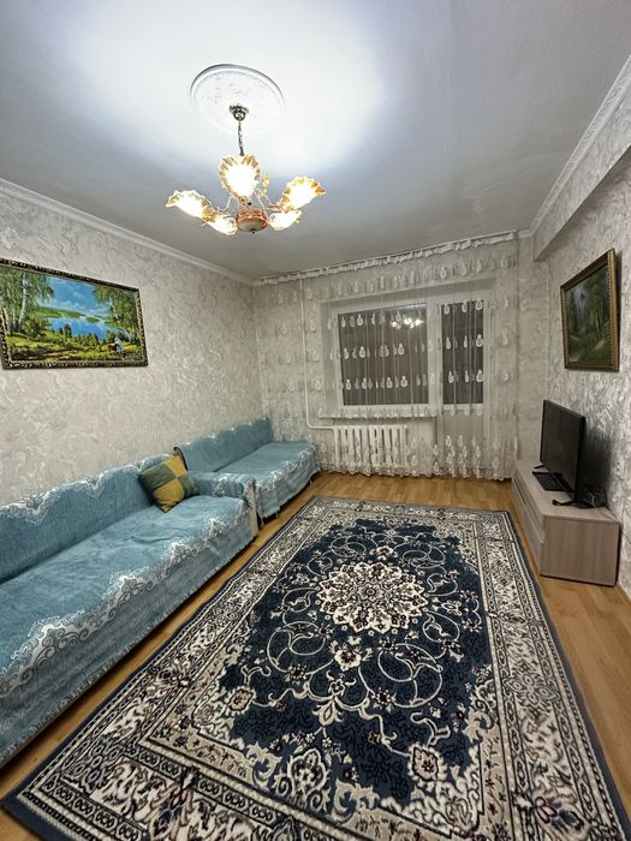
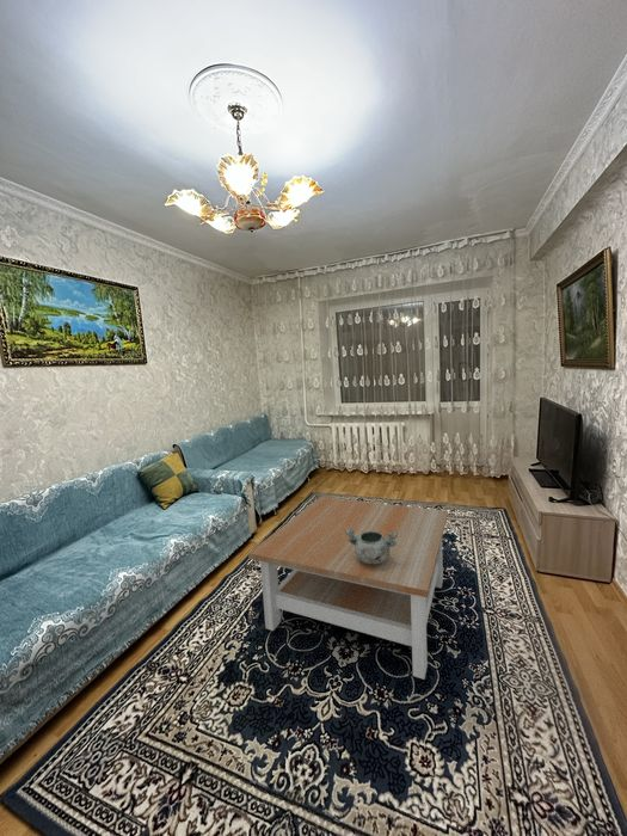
+ coffee table [247,496,449,681]
+ decorative bowl [345,529,398,565]
